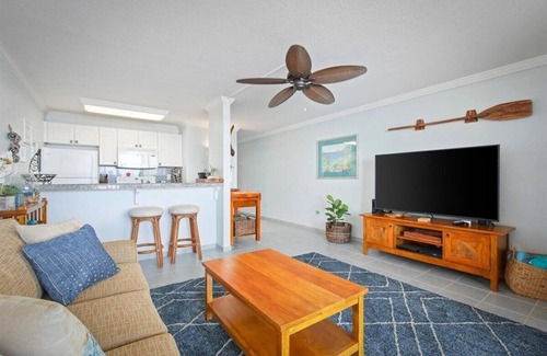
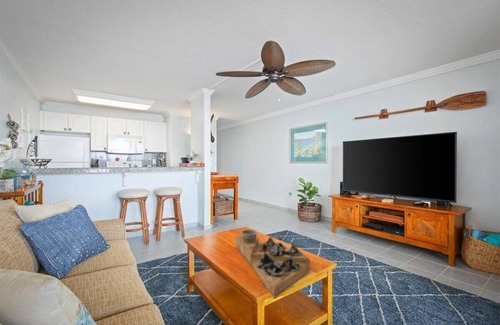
+ decorative tray [235,228,311,300]
